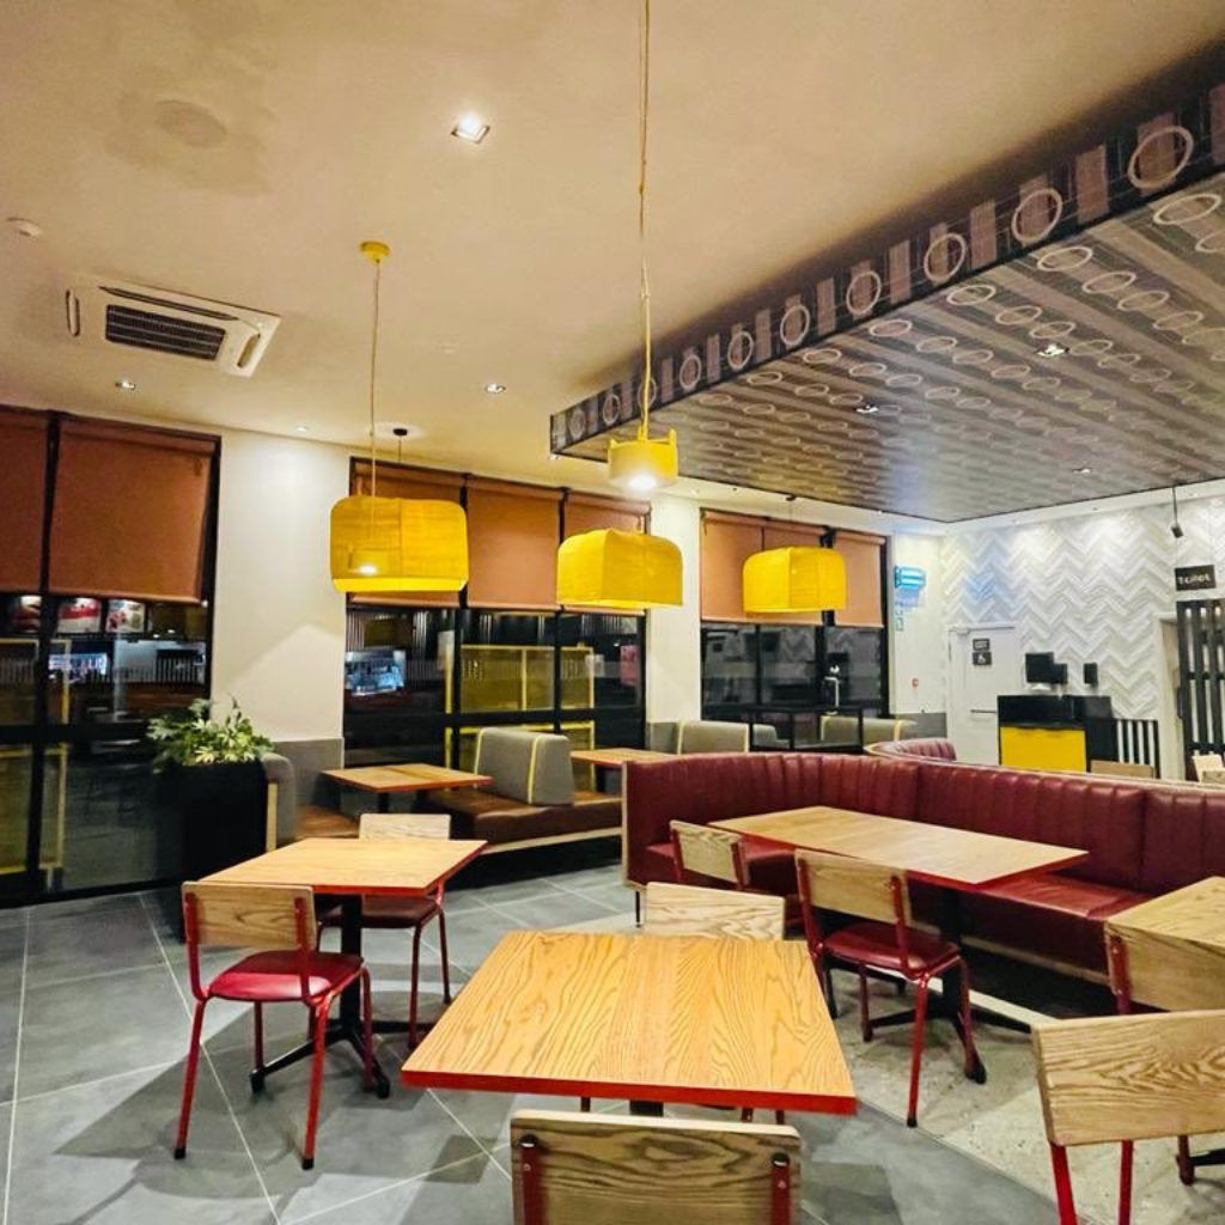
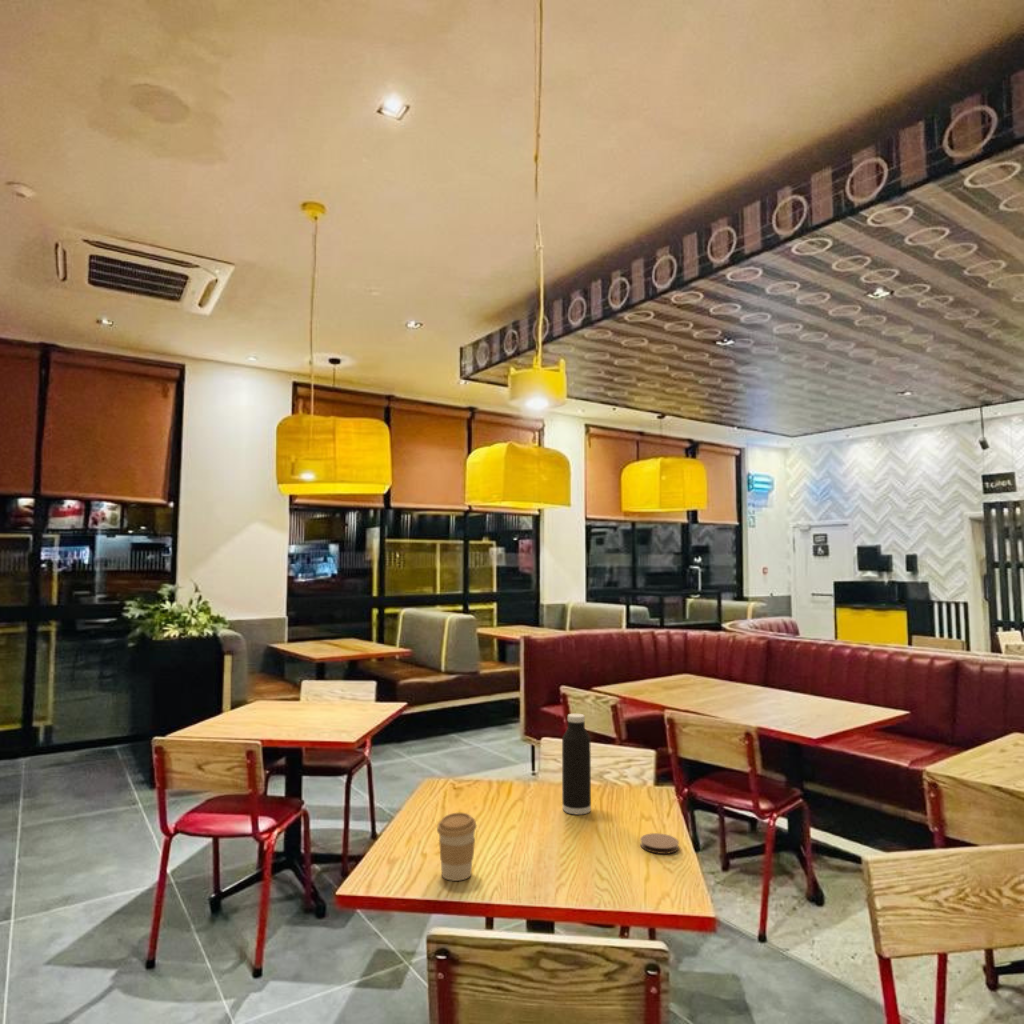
+ coaster [639,832,680,855]
+ water bottle [561,713,592,816]
+ coffee cup [436,812,478,882]
